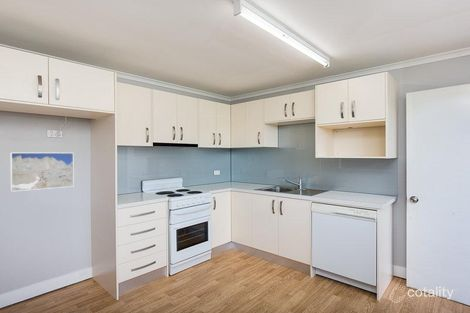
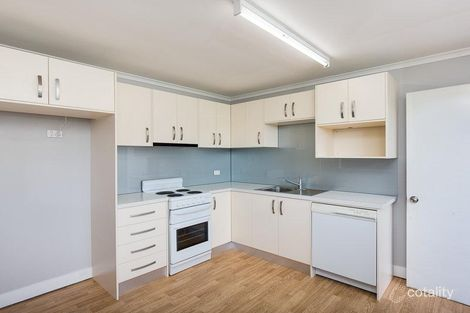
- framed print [10,152,75,193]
